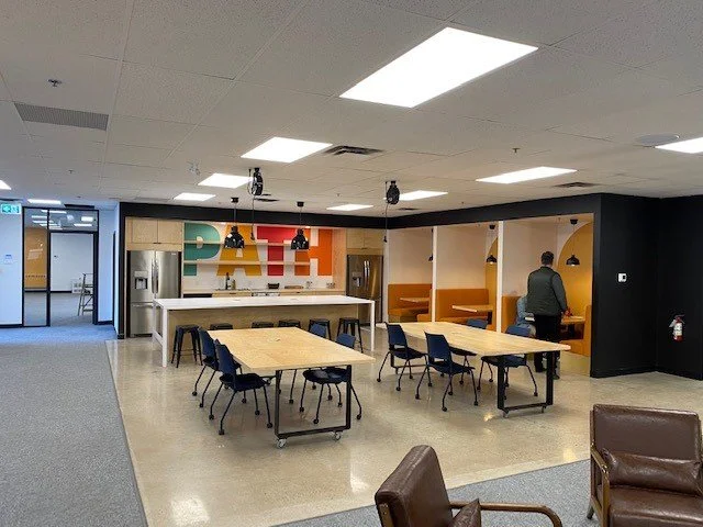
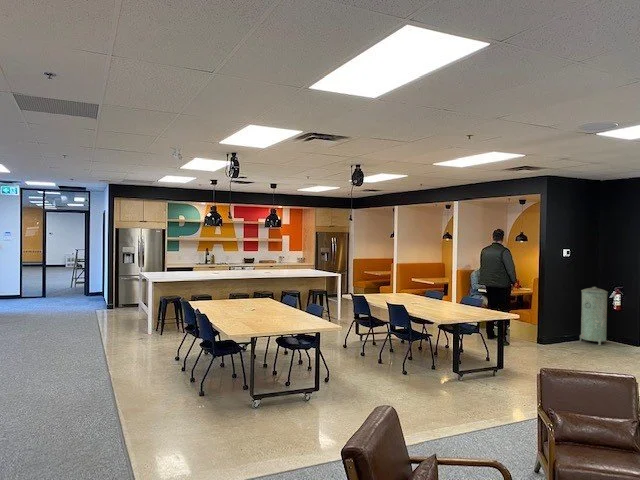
+ trash can [579,286,609,346]
